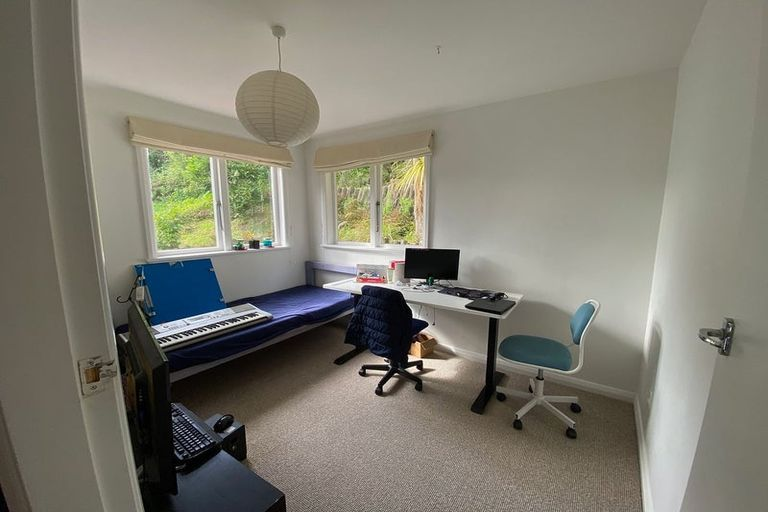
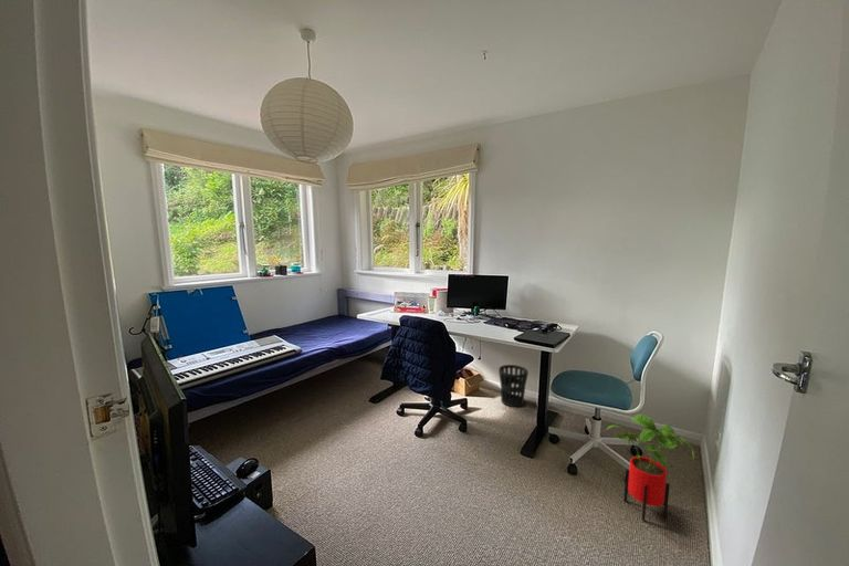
+ wastebasket [497,364,530,408]
+ house plant [606,413,695,522]
